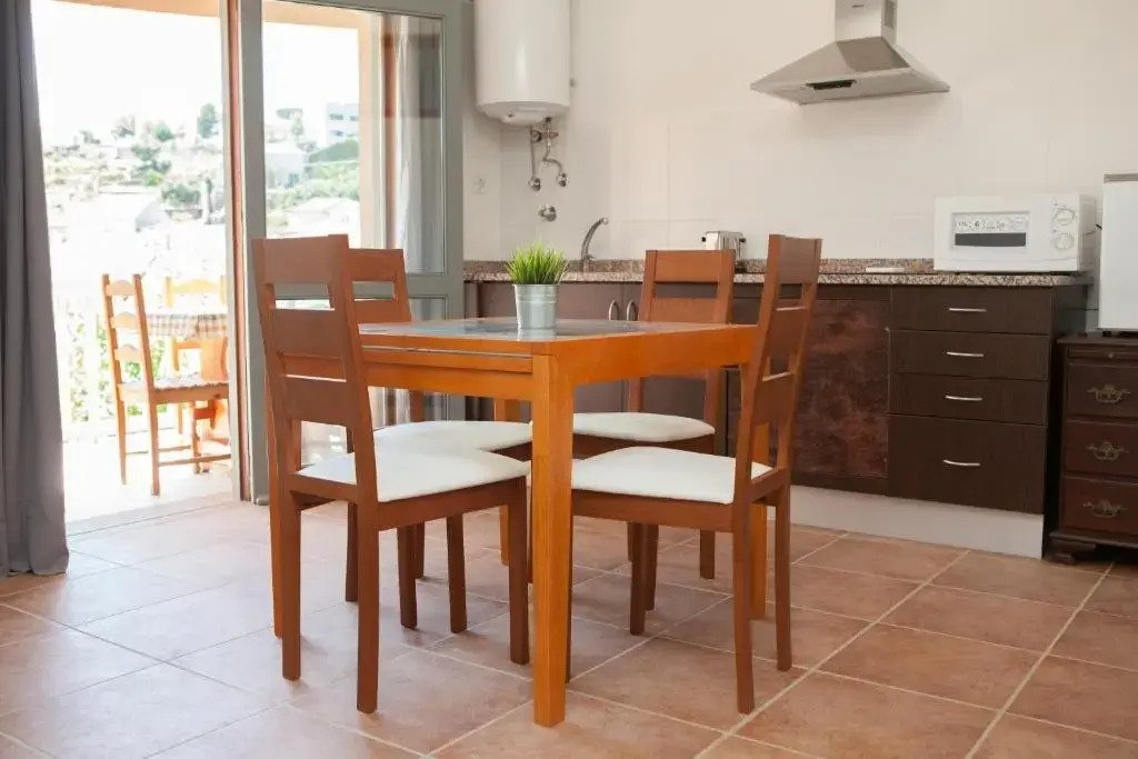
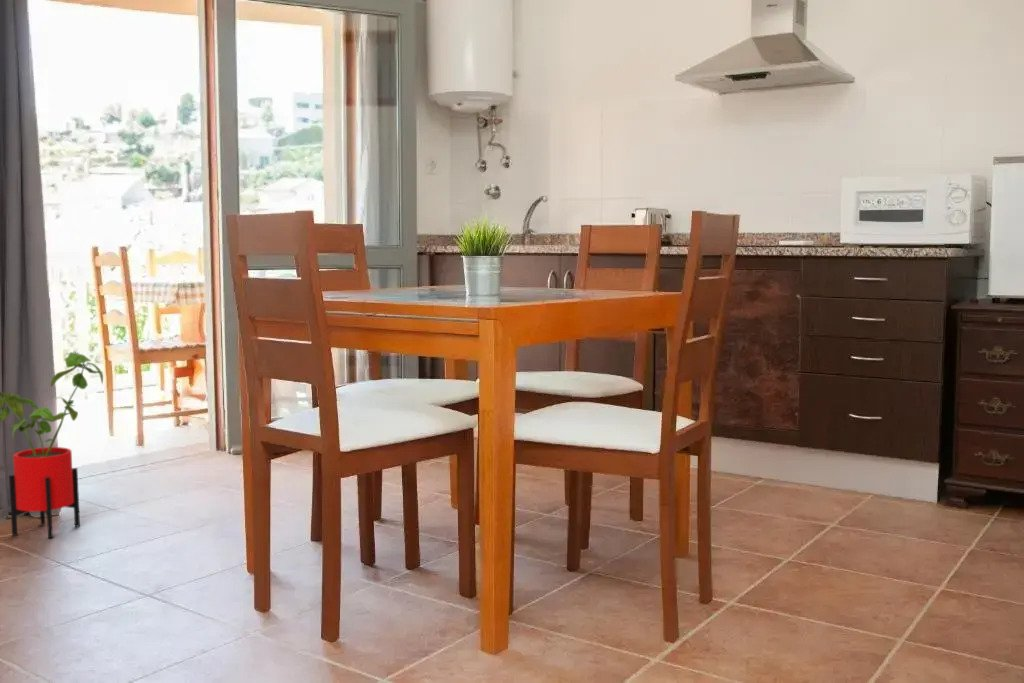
+ house plant [0,351,104,540]
